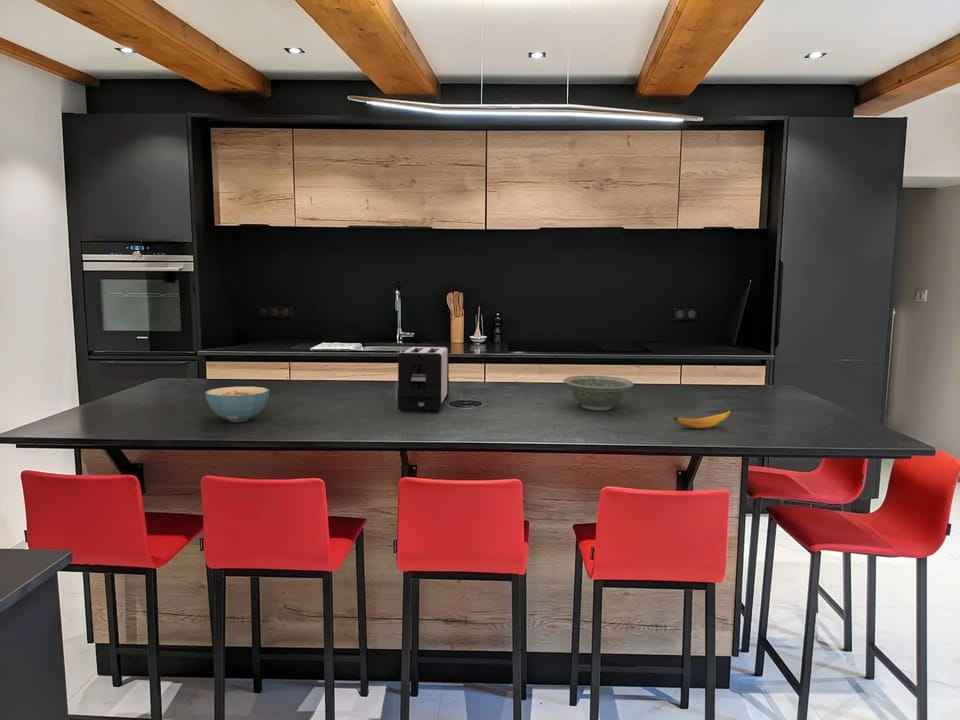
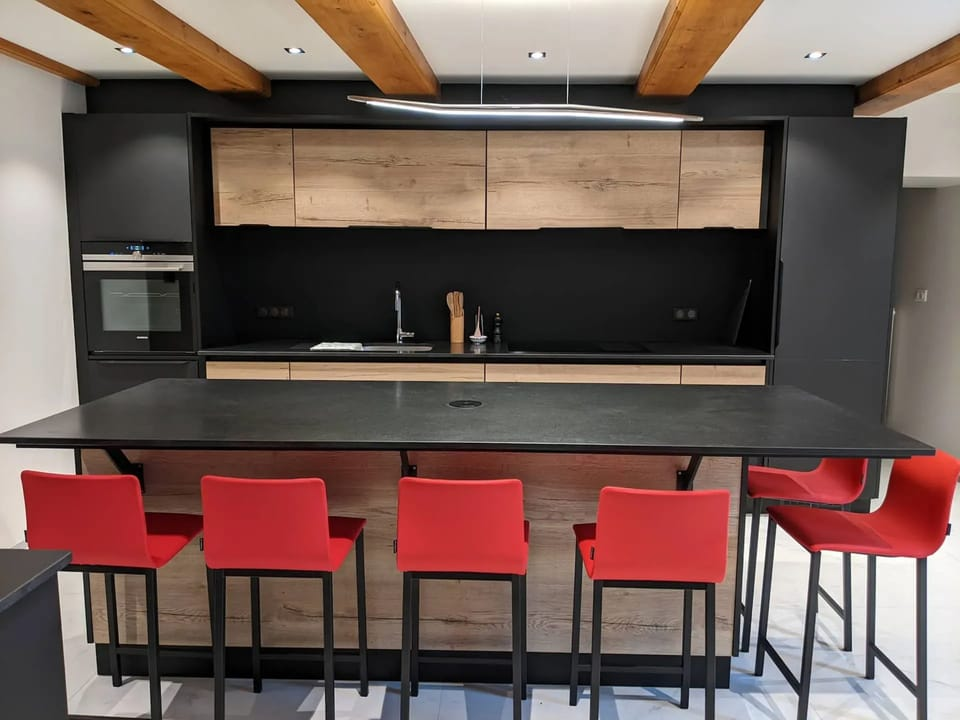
- bowl [562,374,635,411]
- toaster [396,345,450,413]
- banana [673,409,733,429]
- cereal bowl [204,386,270,423]
